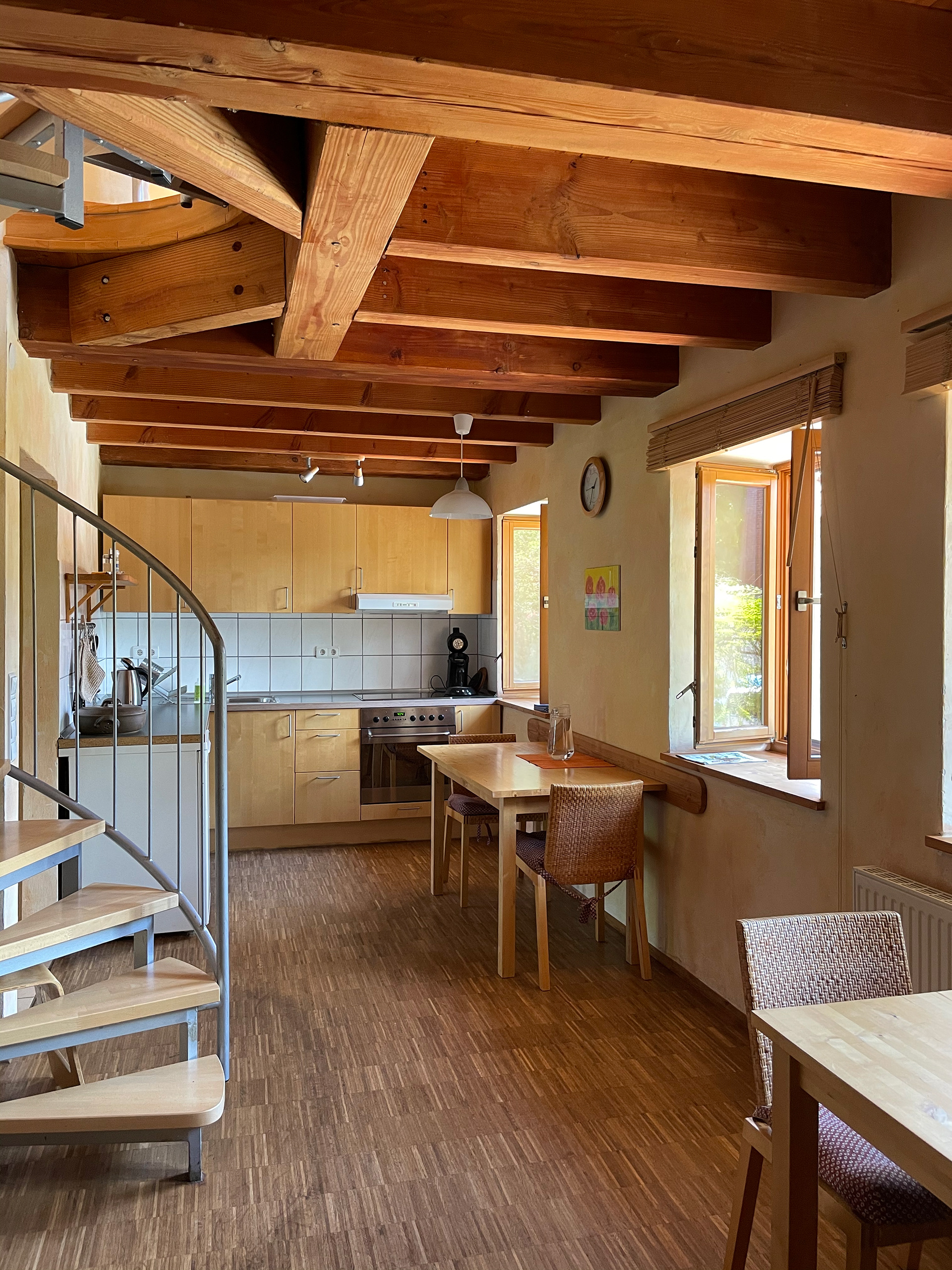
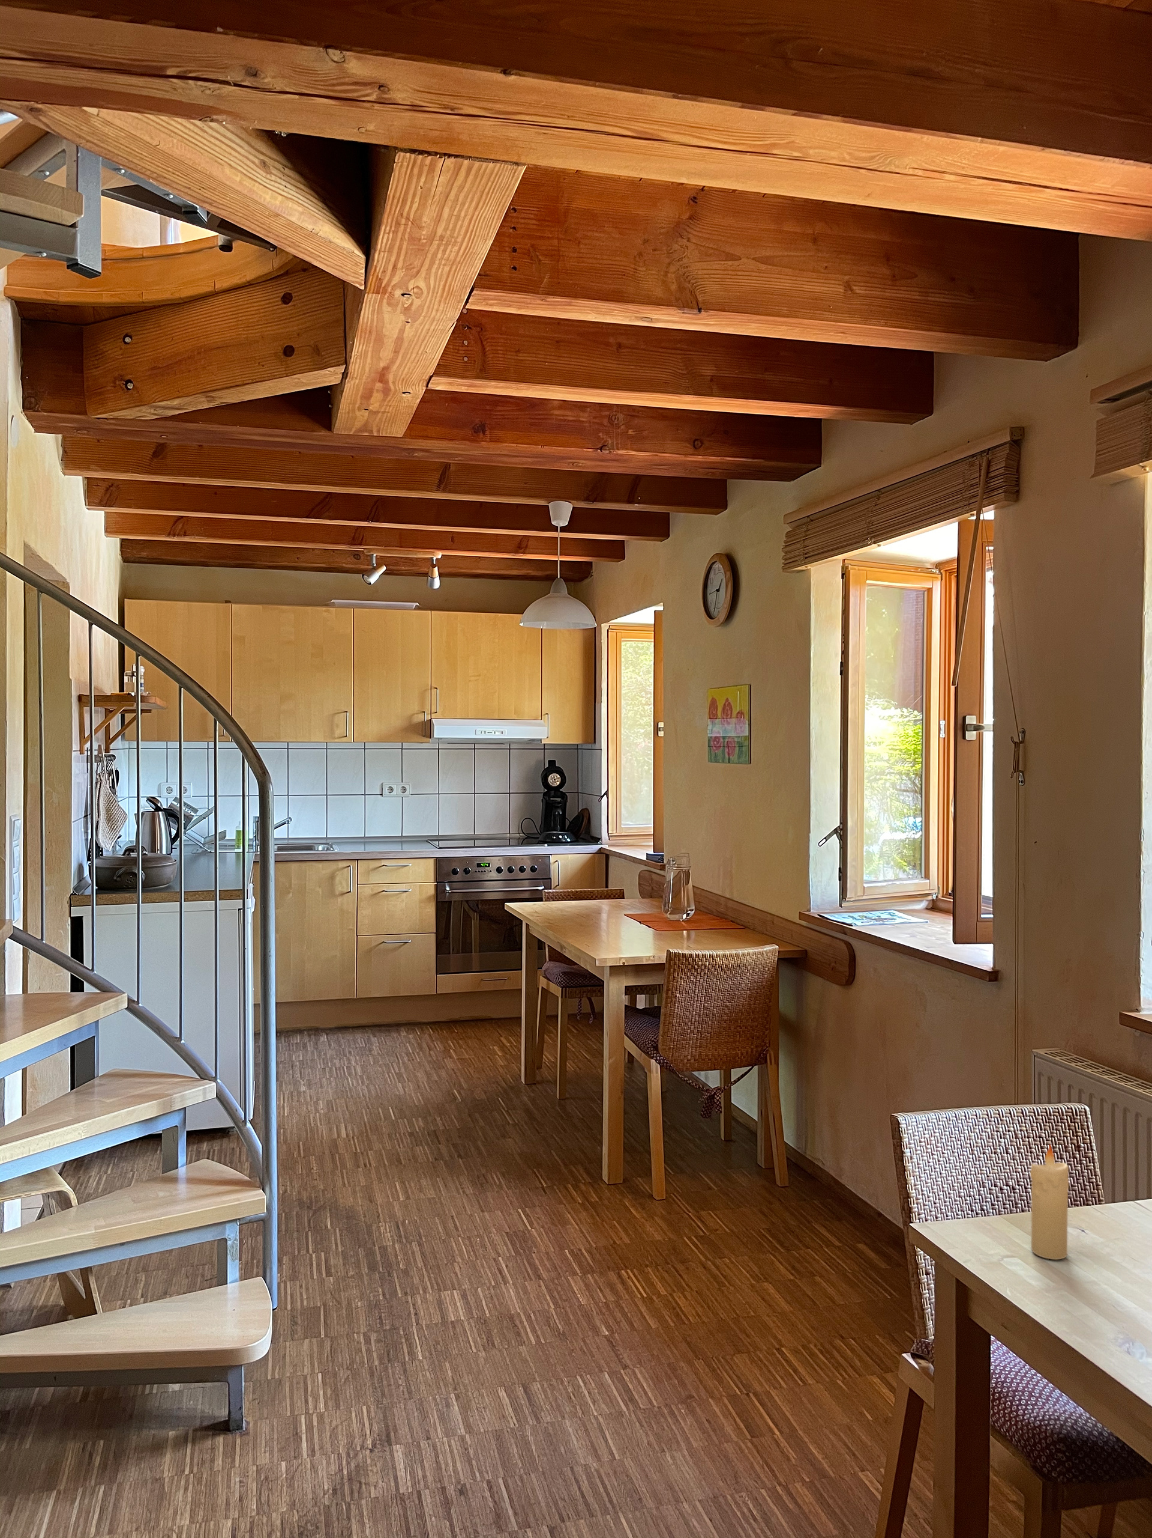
+ candle [1030,1144,1070,1261]
